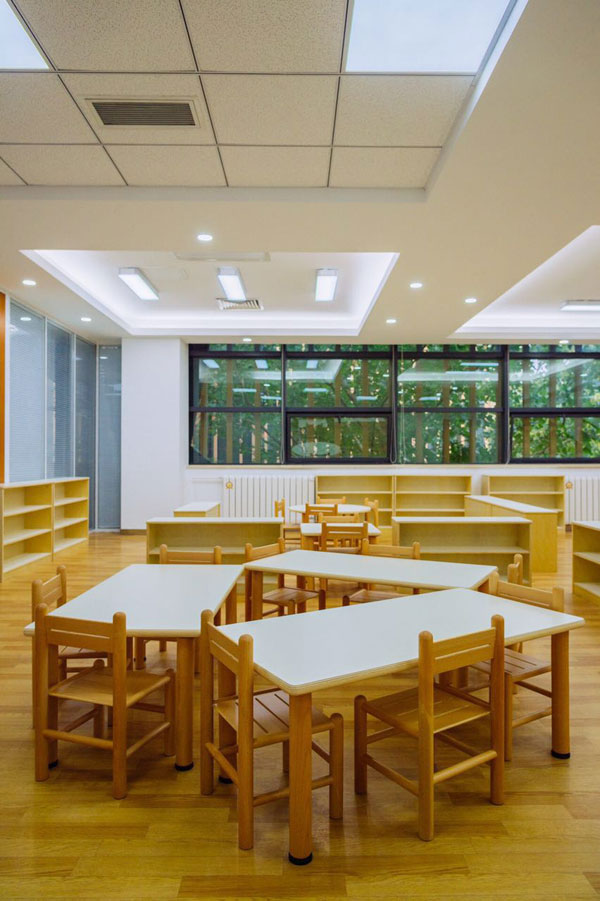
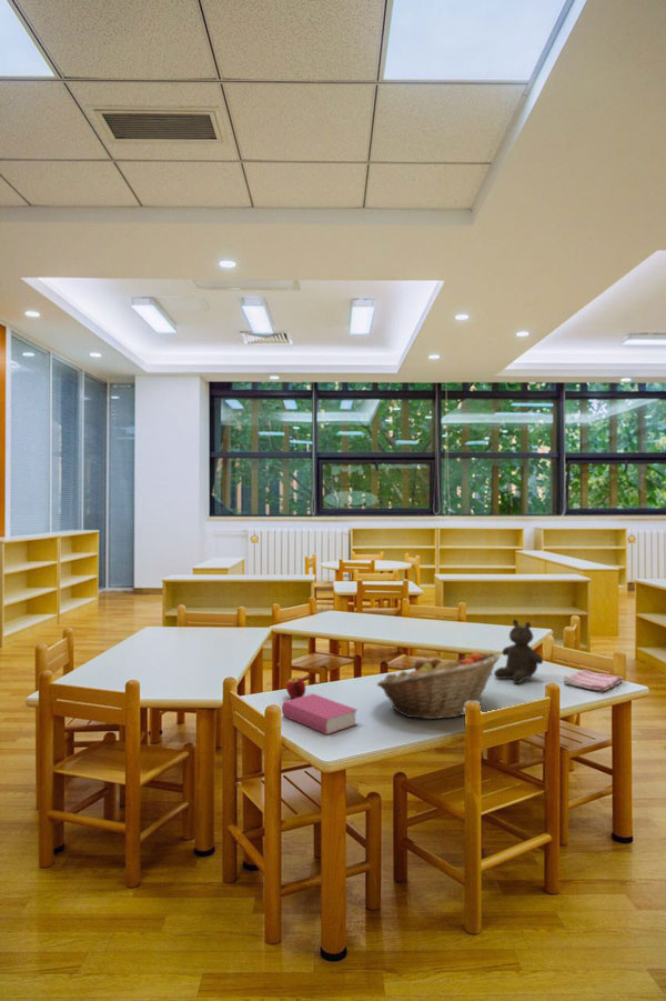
+ book [281,692,359,735]
+ dish towel [563,669,624,693]
+ teddy bear [493,618,544,684]
+ fruit [285,677,306,699]
+ fruit basket [376,652,502,720]
